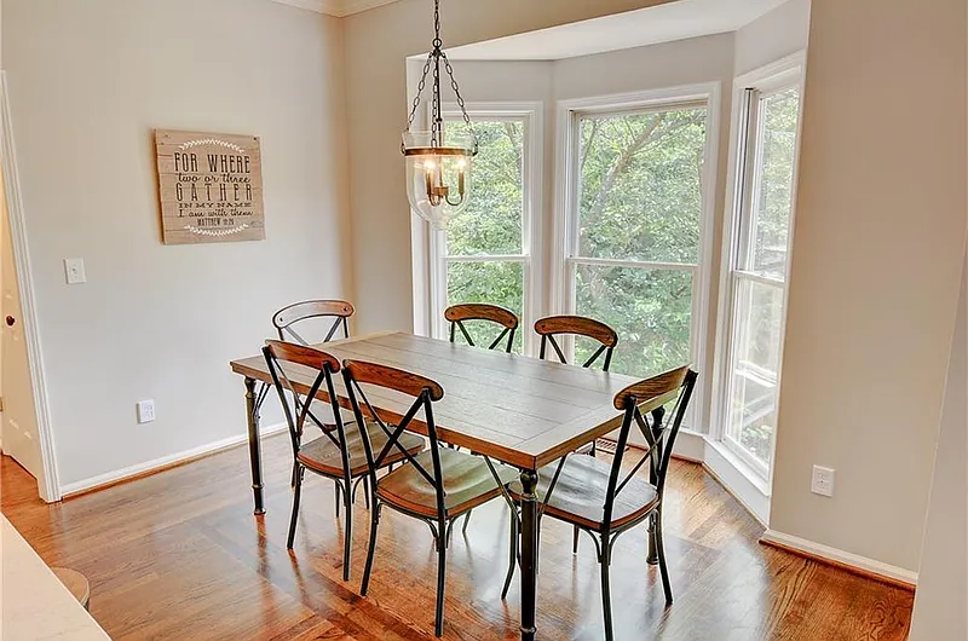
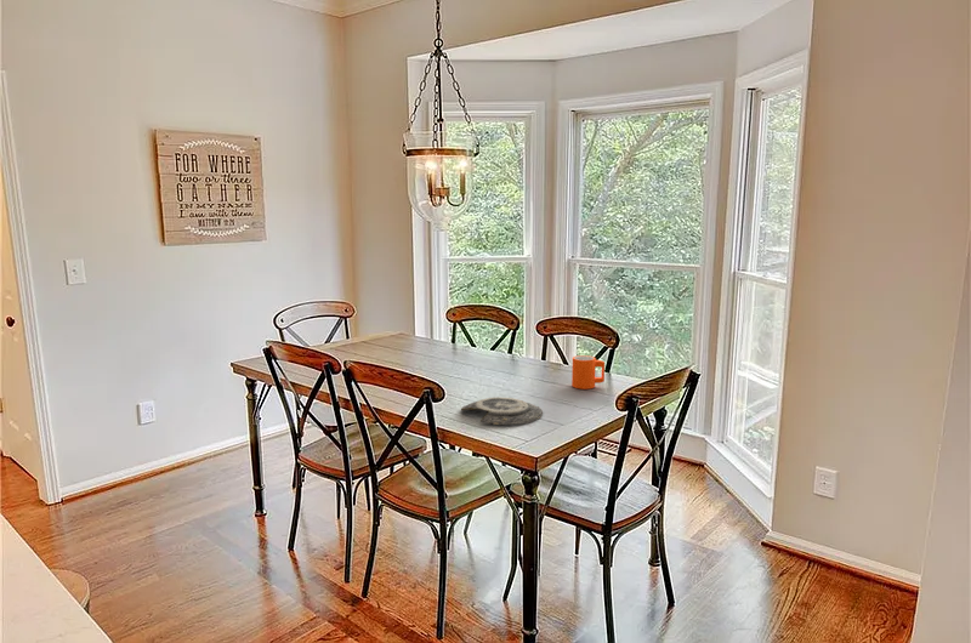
+ mug [570,354,606,391]
+ plate [460,396,544,426]
